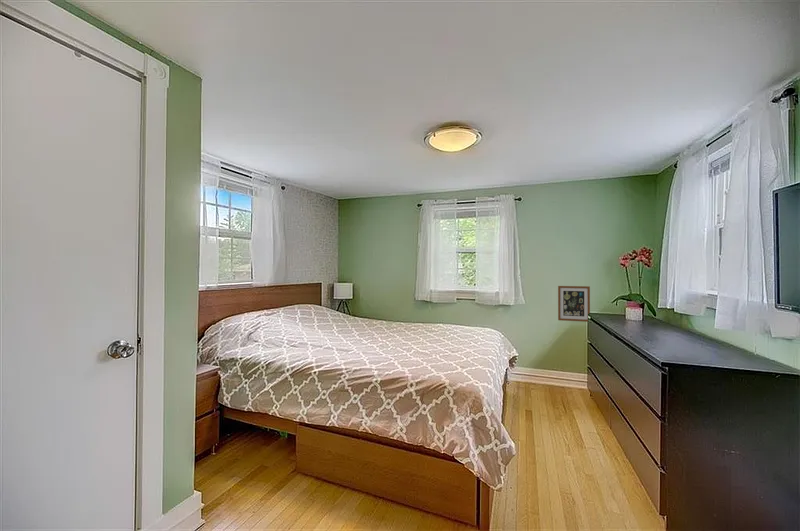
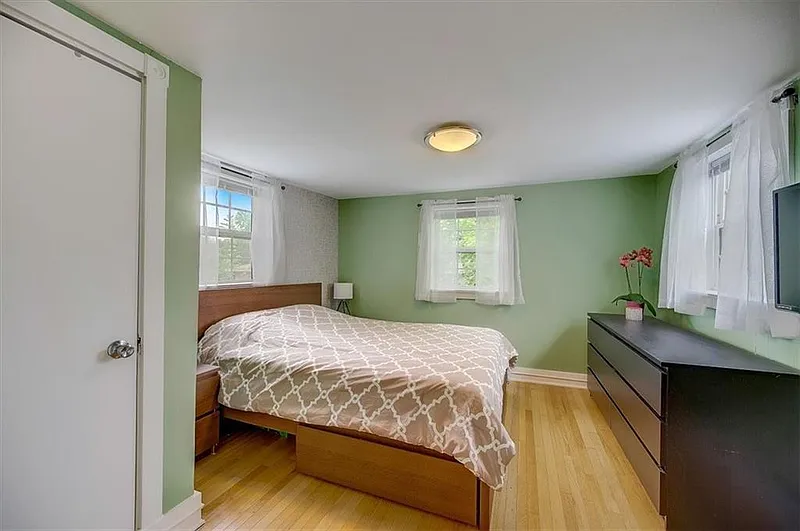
- wall art [557,285,591,323]
